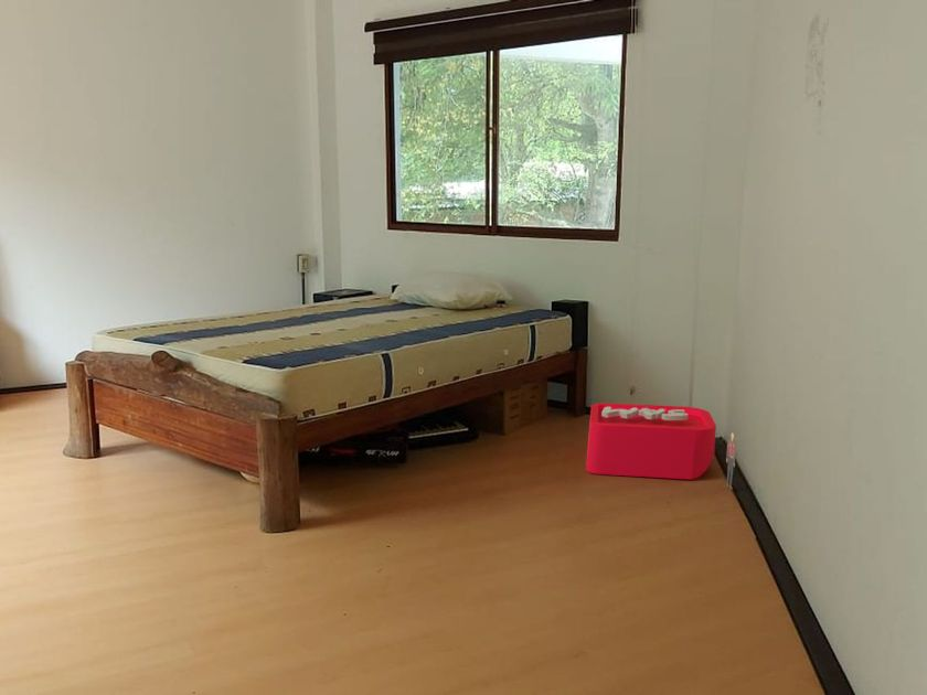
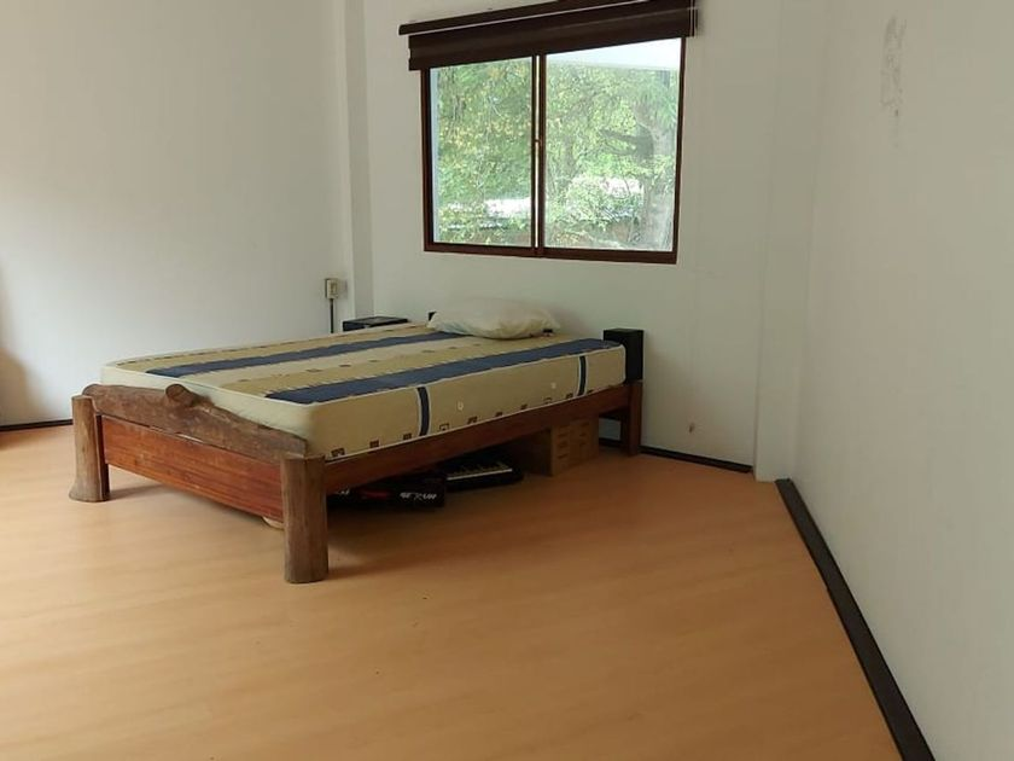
- storage bin [585,402,736,490]
